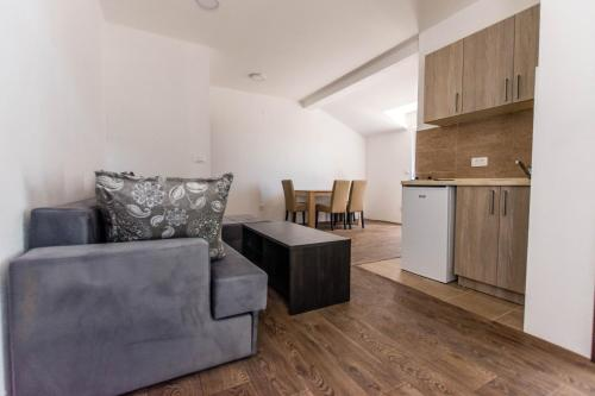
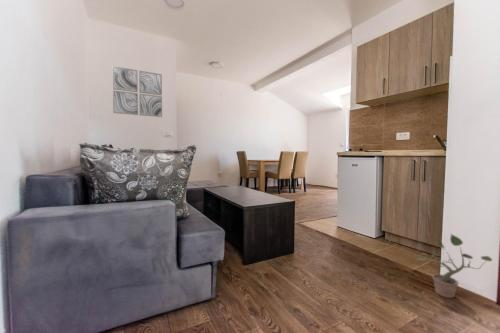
+ potted plant [416,232,493,299]
+ wall art [111,65,163,118]
